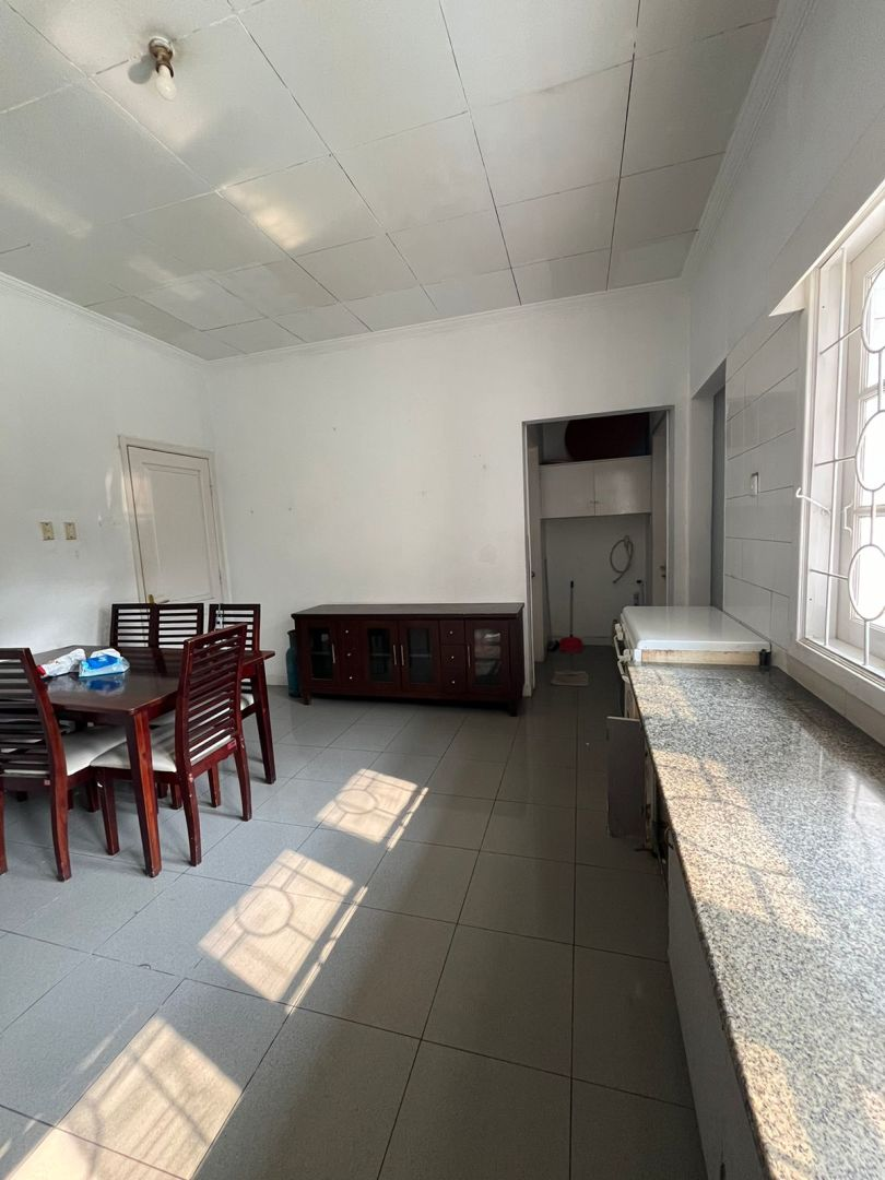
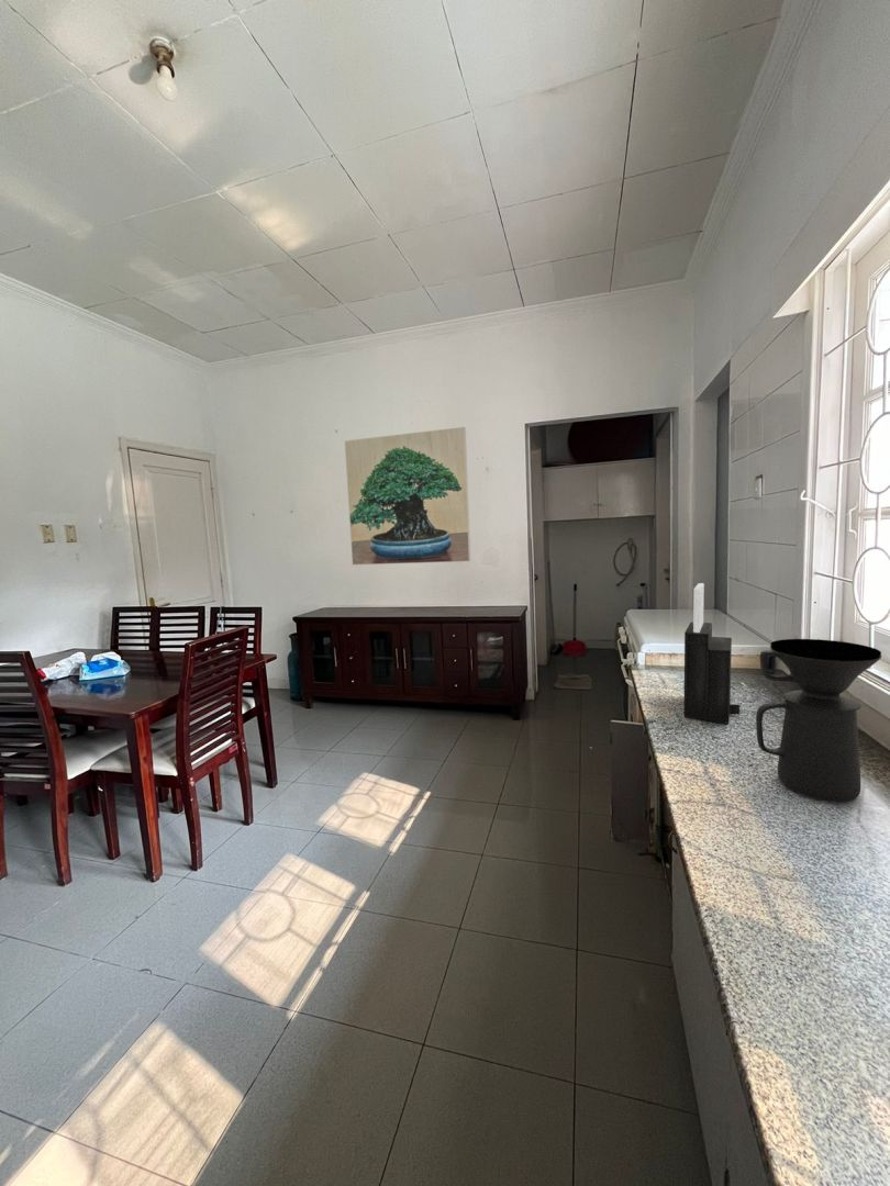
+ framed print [344,426,471,566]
+ knife block [682,582,741,725]
+ coffee maker [755,638,882,803]
